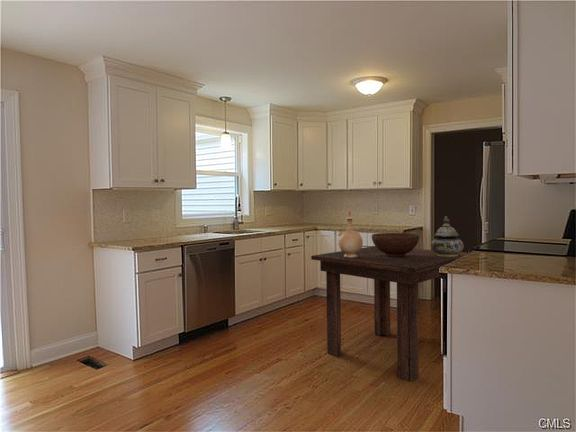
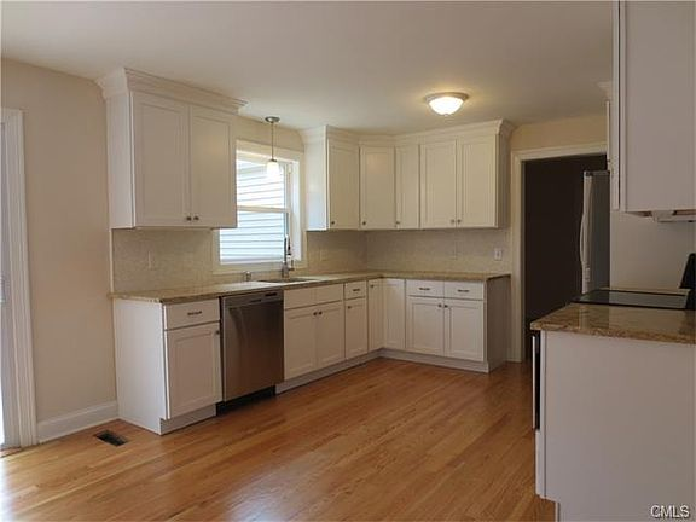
- vase [337,210,364,258]
- fruit bowl [371,232,420,257]
- dining table [310,245,469,383]
- decorative jar [430,215,465,257]
